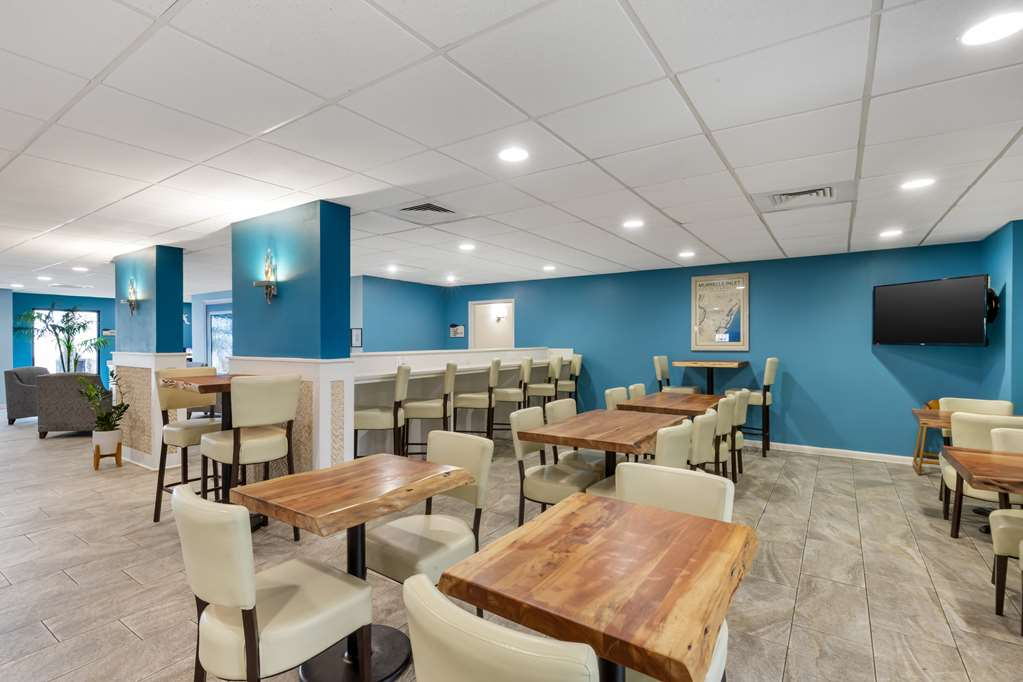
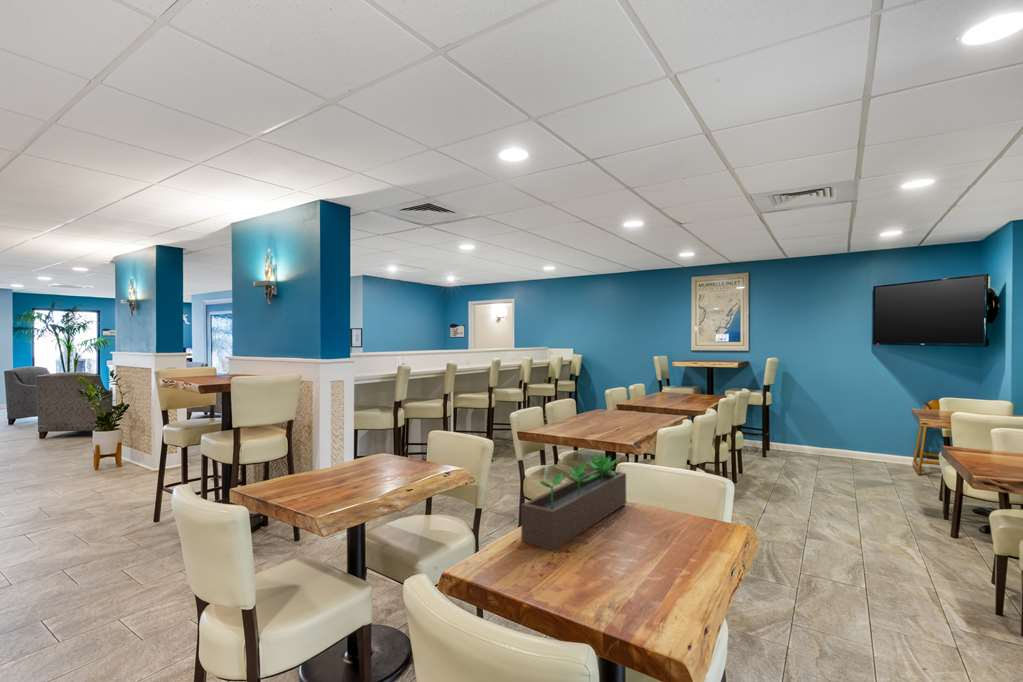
+ succulent planter [520,451,627,552]
